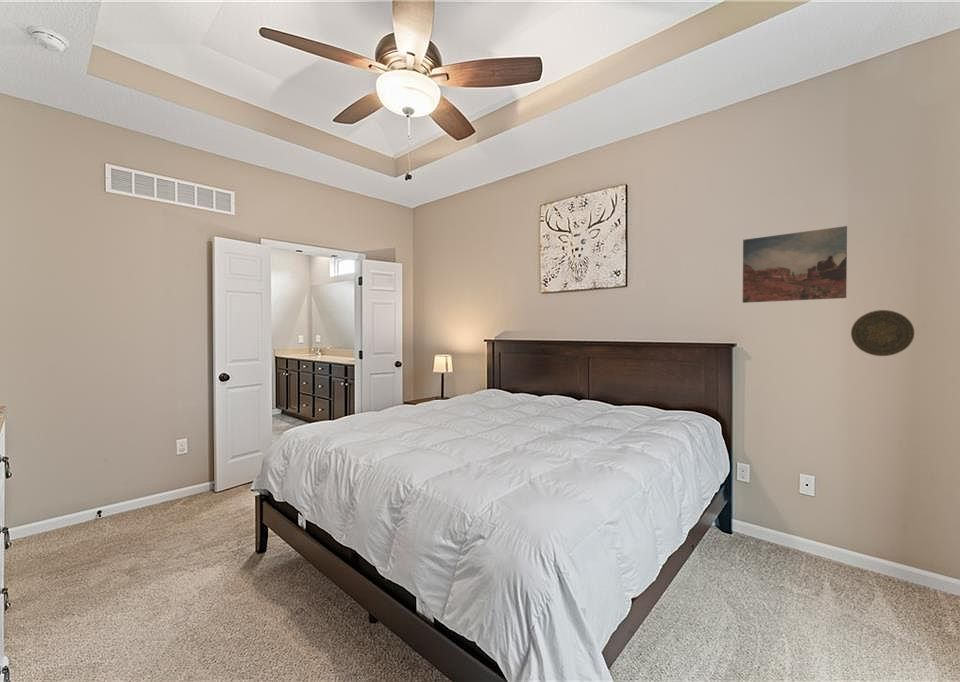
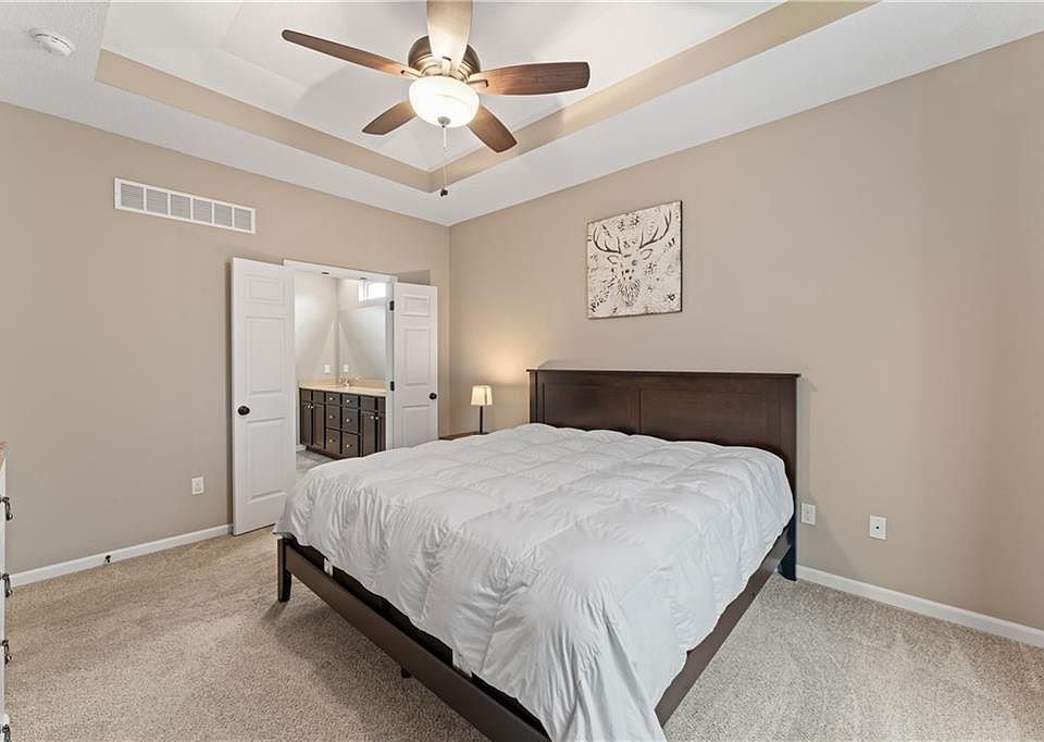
- wall art [742,225,848,304]
- decorative plate [850,309,915,357]
